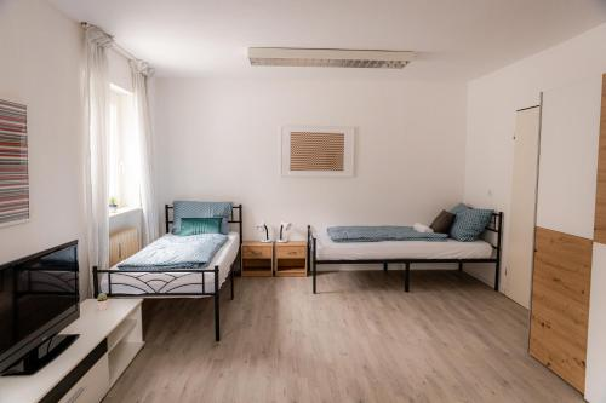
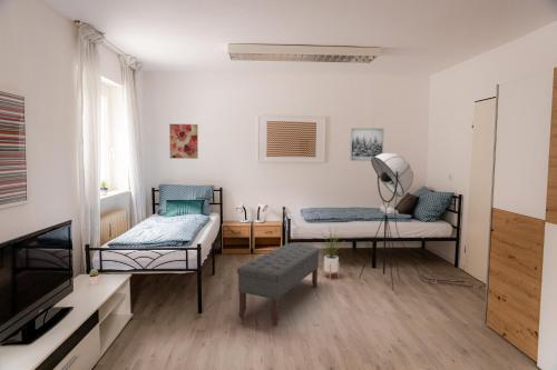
+ bench [236,242,321,327]
+ wall art [349,127,384,162]
+ floor lamp [358,151,487,290]
+ wall art [168,123,199,160]
+ house plant [319,223,345,281]
